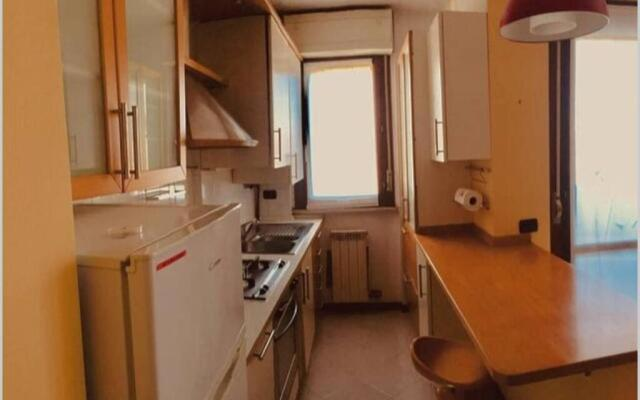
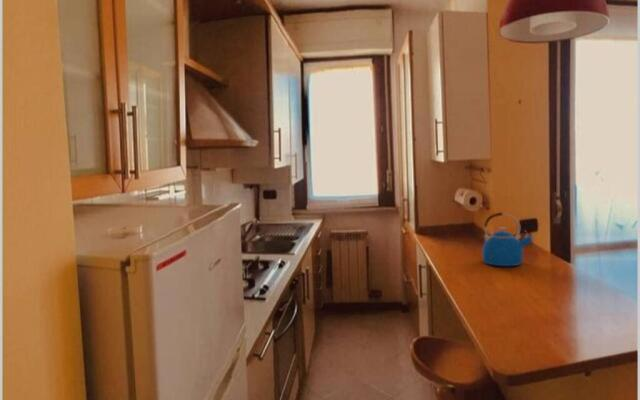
+ kettle [481,211,534,267]
